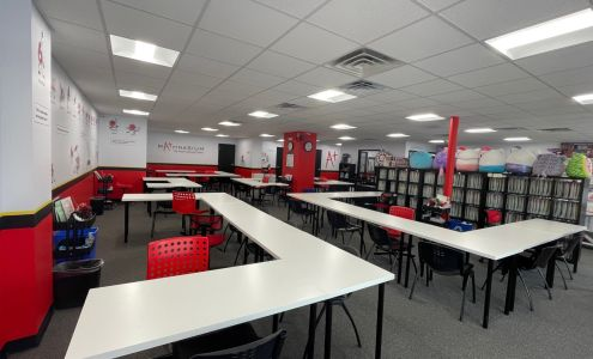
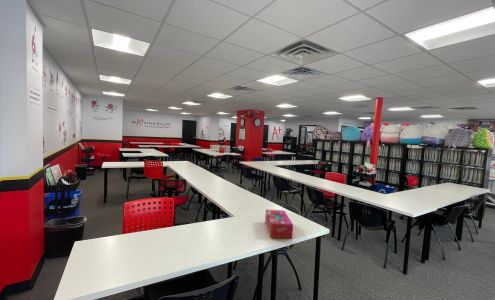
+ tissue box [264,209,294,240]
